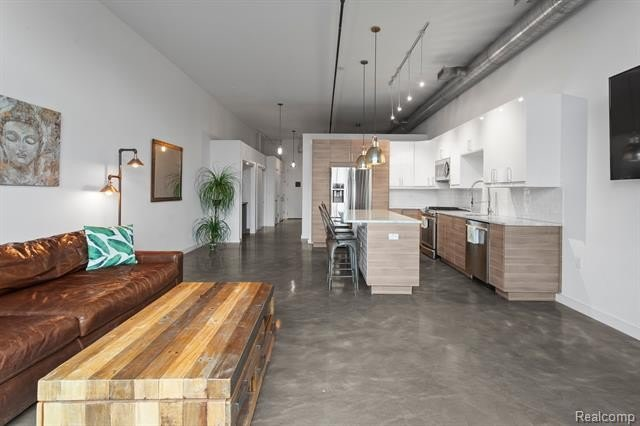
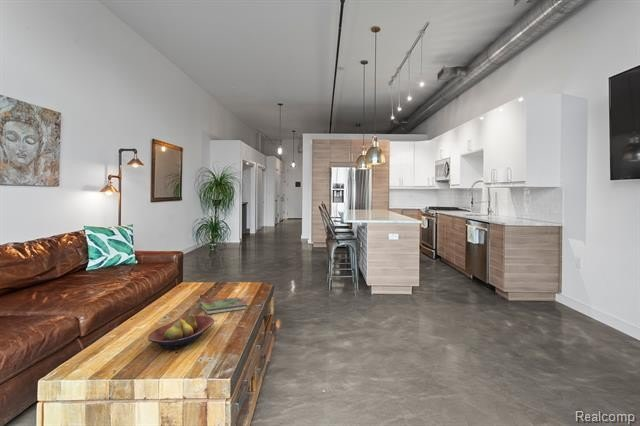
+ fruit bowl [147,313,215,351]
+ book [198,296,249,315]
